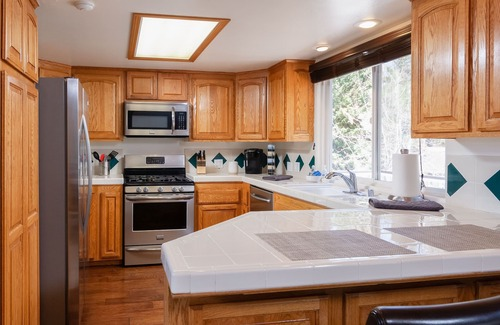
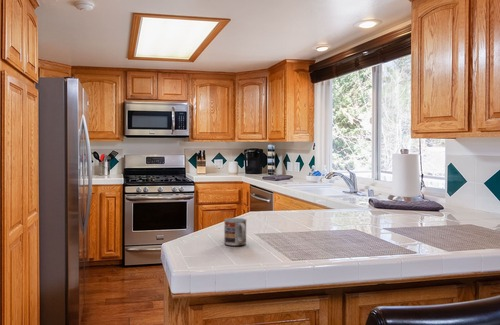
+ cup [223,217,247,247]
